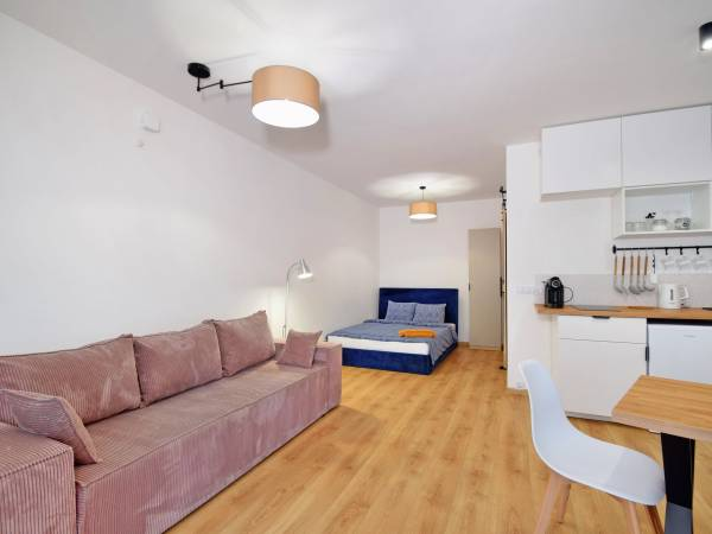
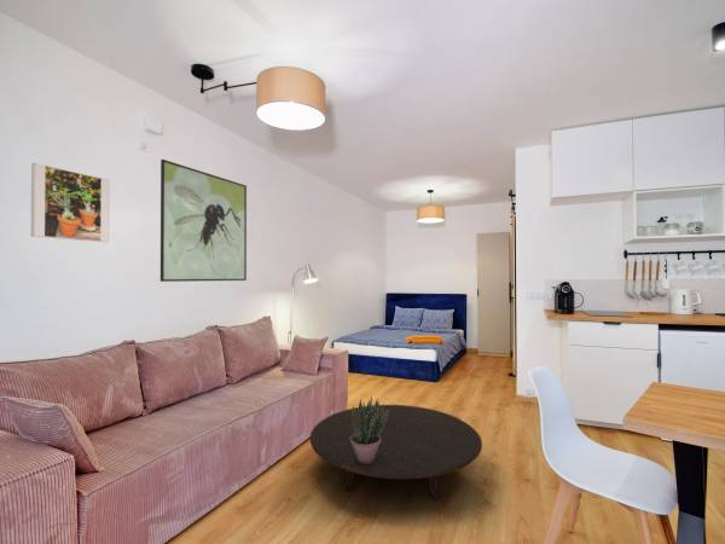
+ potted plant [350,395,389,463]
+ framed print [160,158,248,283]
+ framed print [30,162,110,243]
+ table [309,404,483,500]
